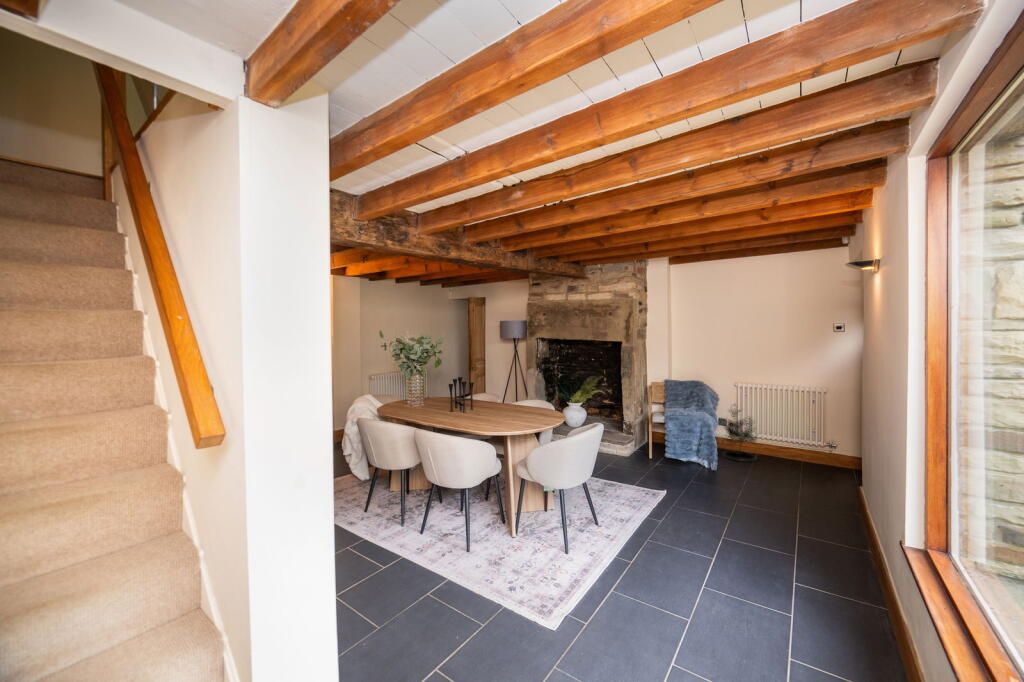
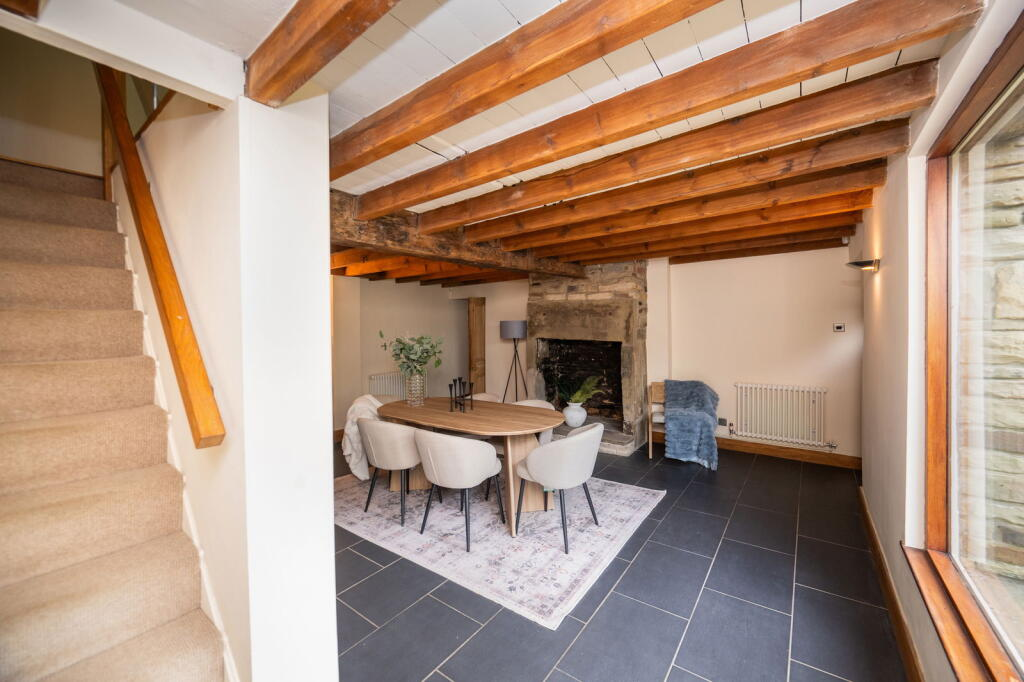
- potted tree [721,402,759,463]
